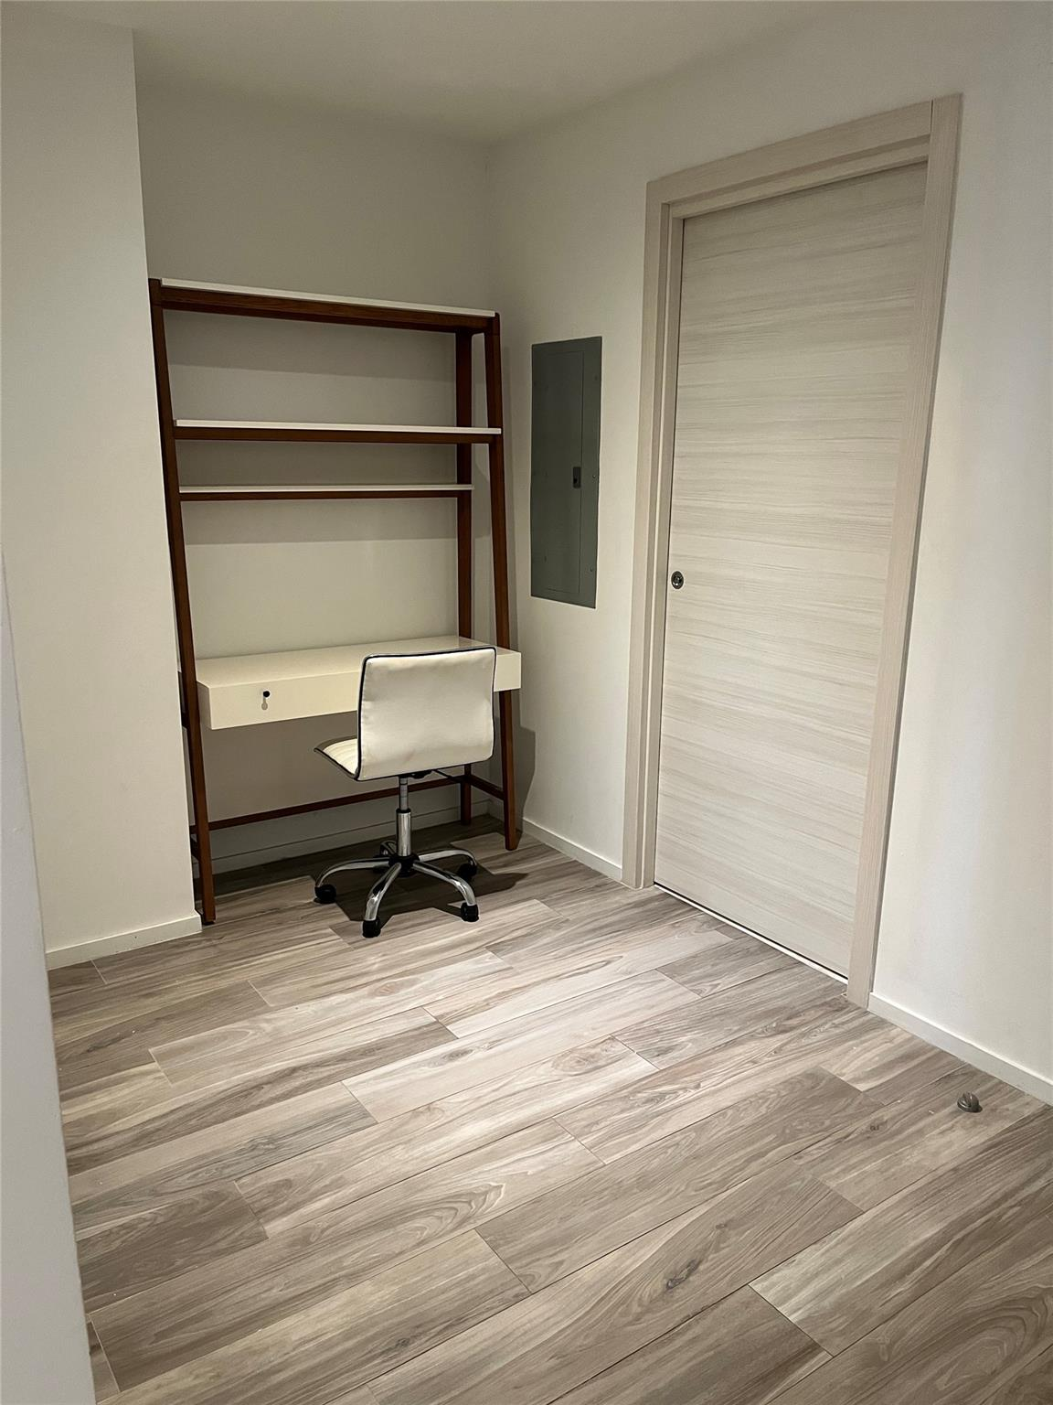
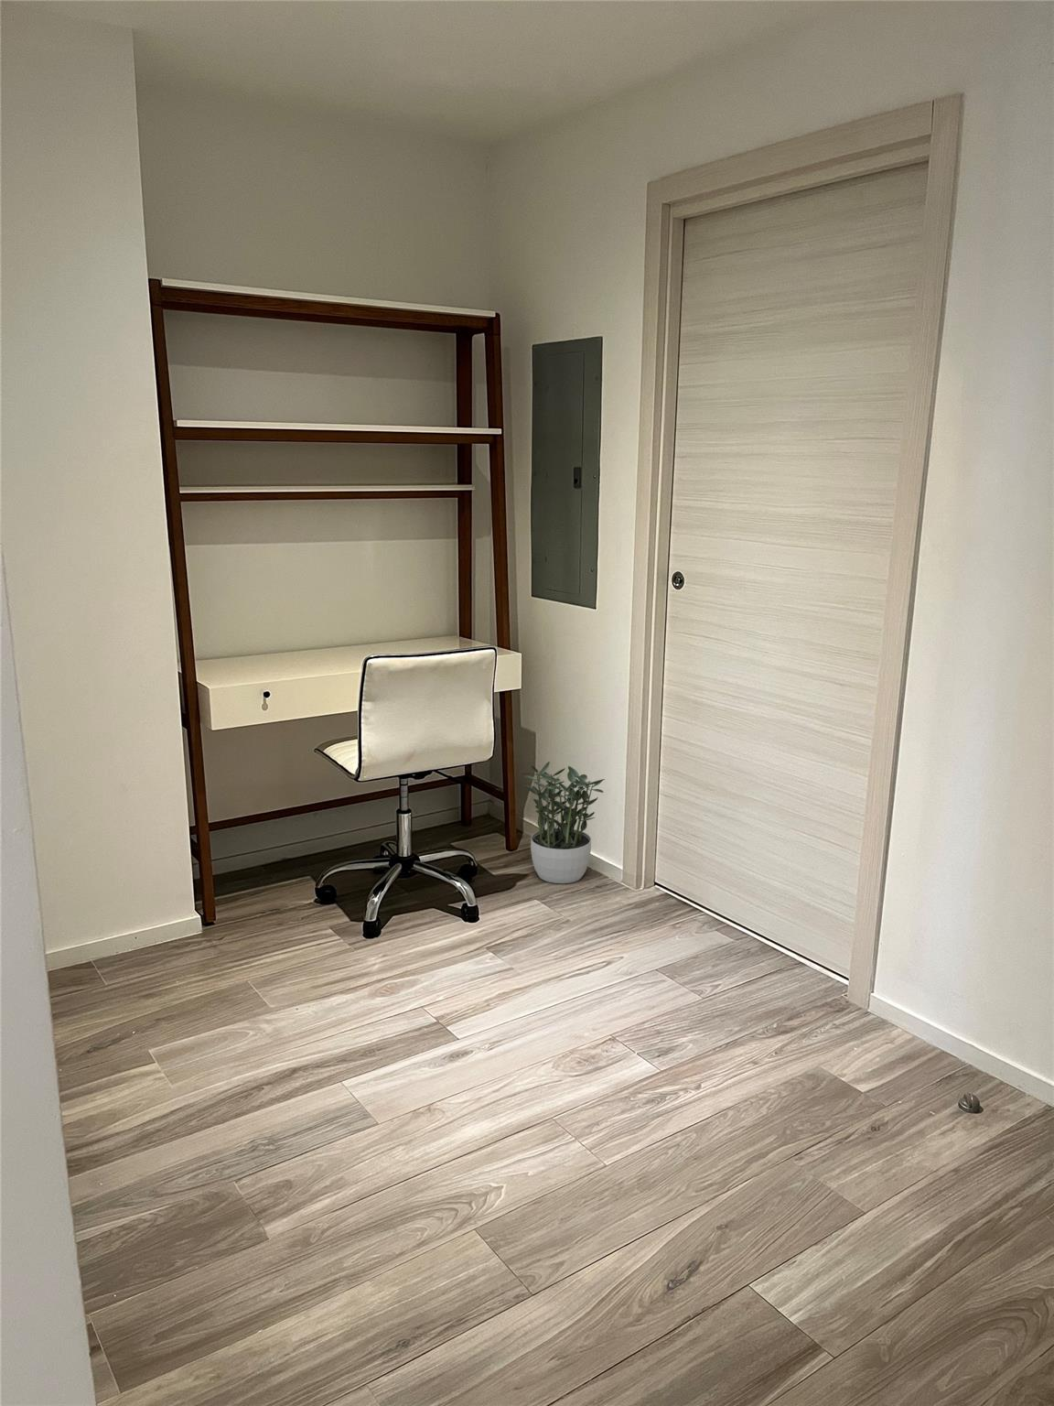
+ potted plant [521,761,604,885]
